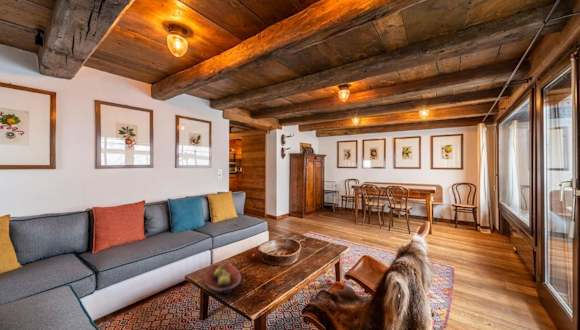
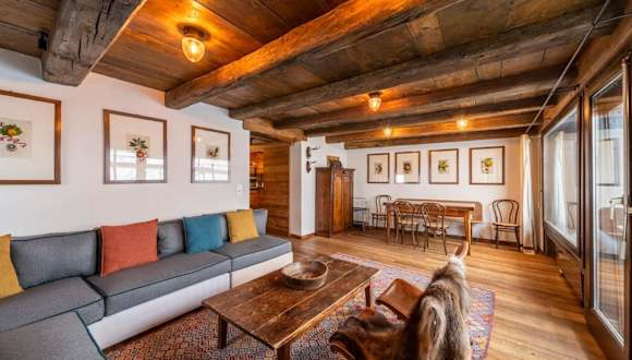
- fruit bowl [203,262,242,295]
